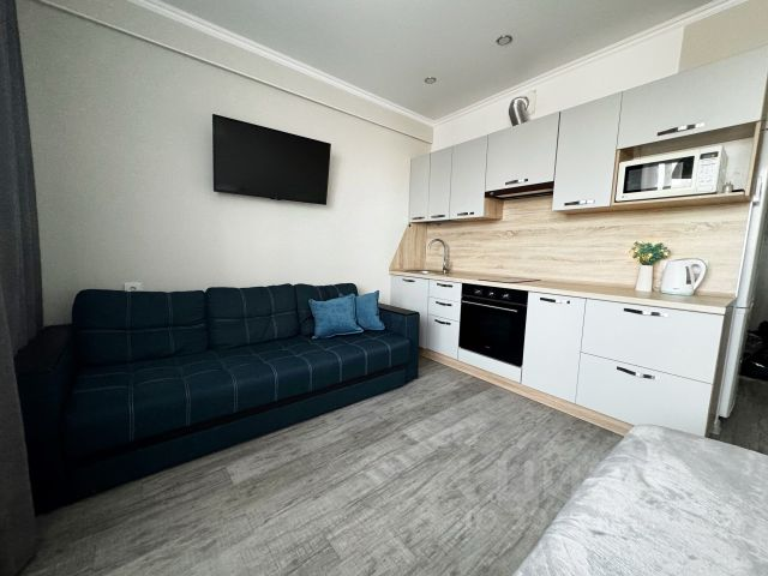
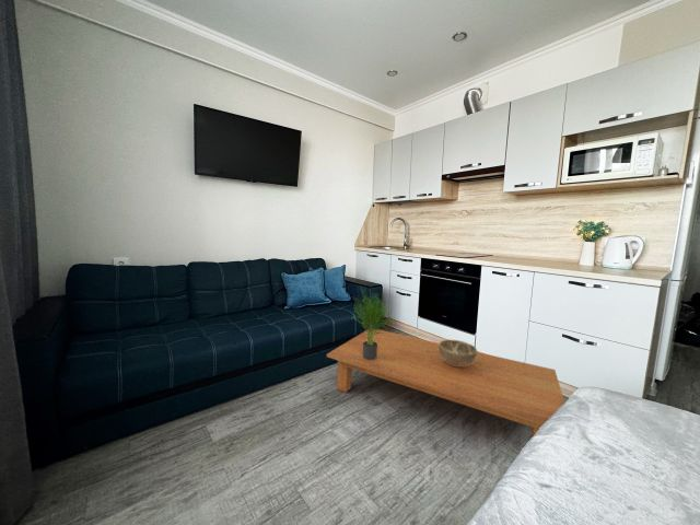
+ coffee table [326,328,565,439]
+ decorative bowl [439,339,478,366]
+ potted plant [352,287,398,360]
